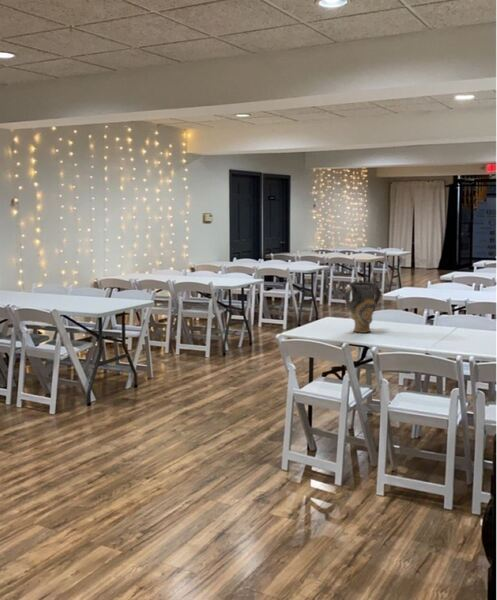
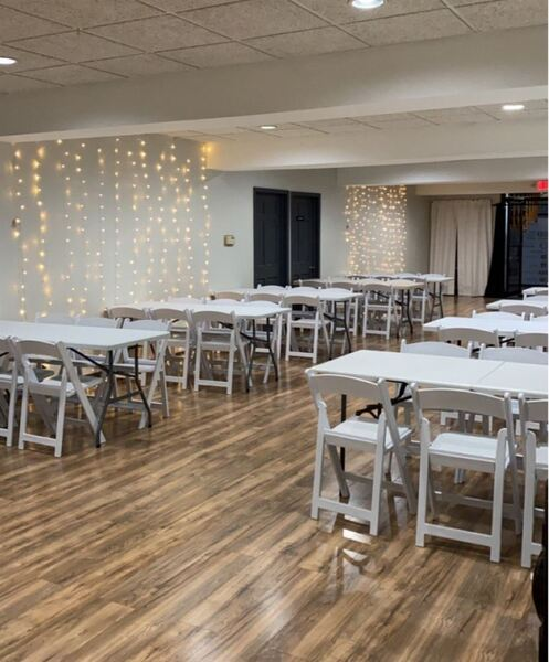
- vase [344,281,382,334]
